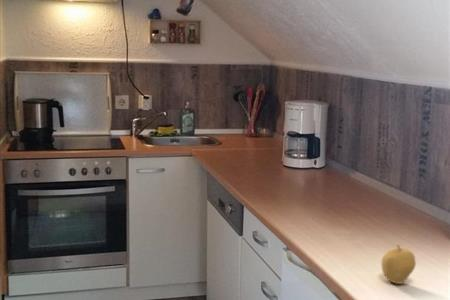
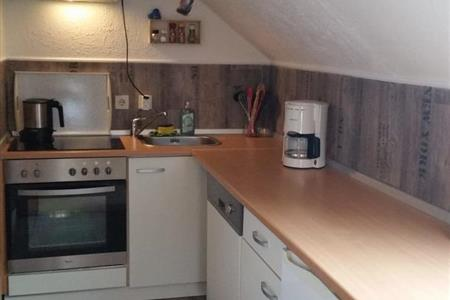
- fruit [380,243,417,285]
